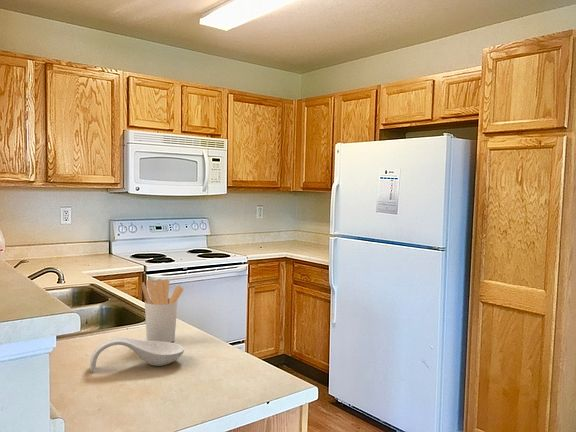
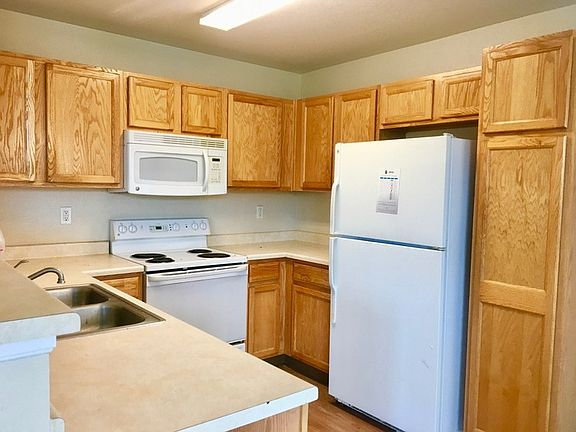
- spoon rest [89,337,185,372]
- utensil holder [141,278,184,343]
